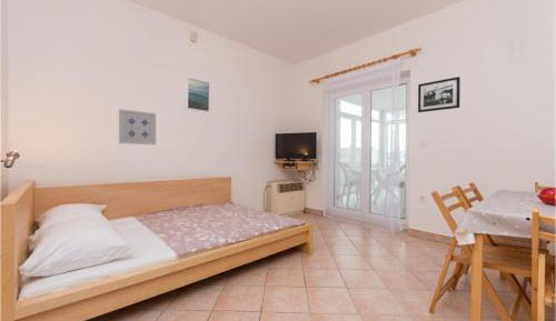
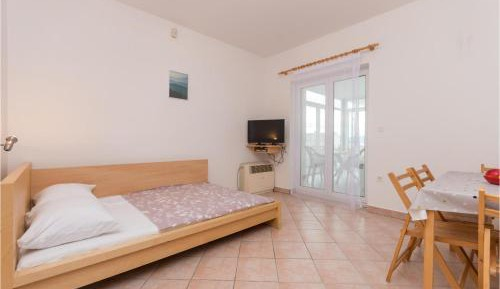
- picture frame [417,76,461,113]
- wall art [118,108,157,146]
